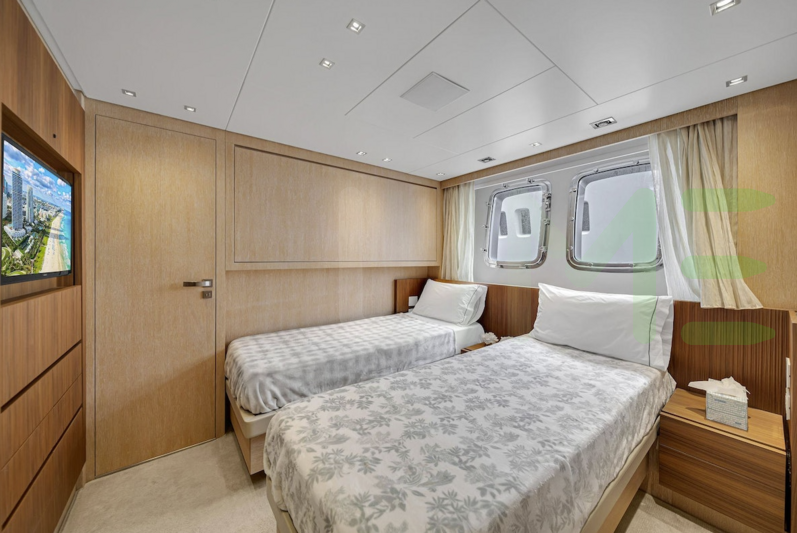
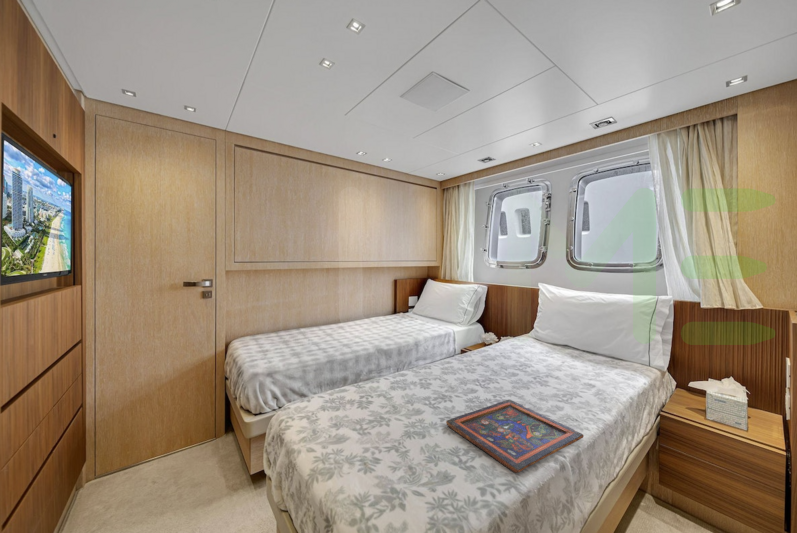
+ painted panel [445,399,585,474]
